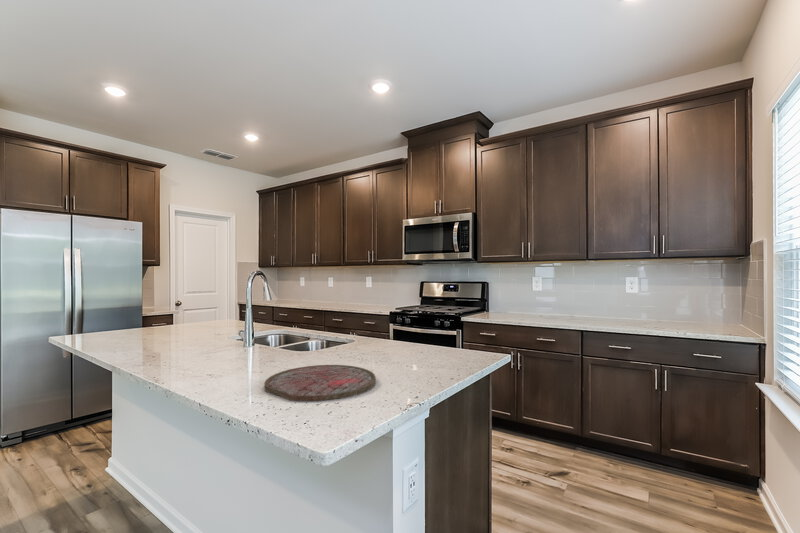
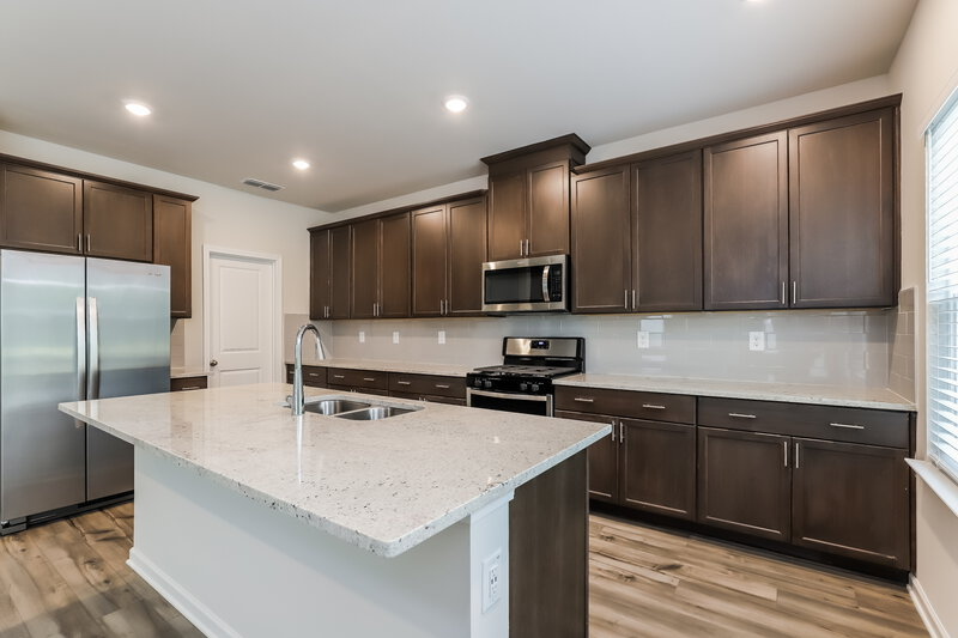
- cutting board [263,364,377,402]
